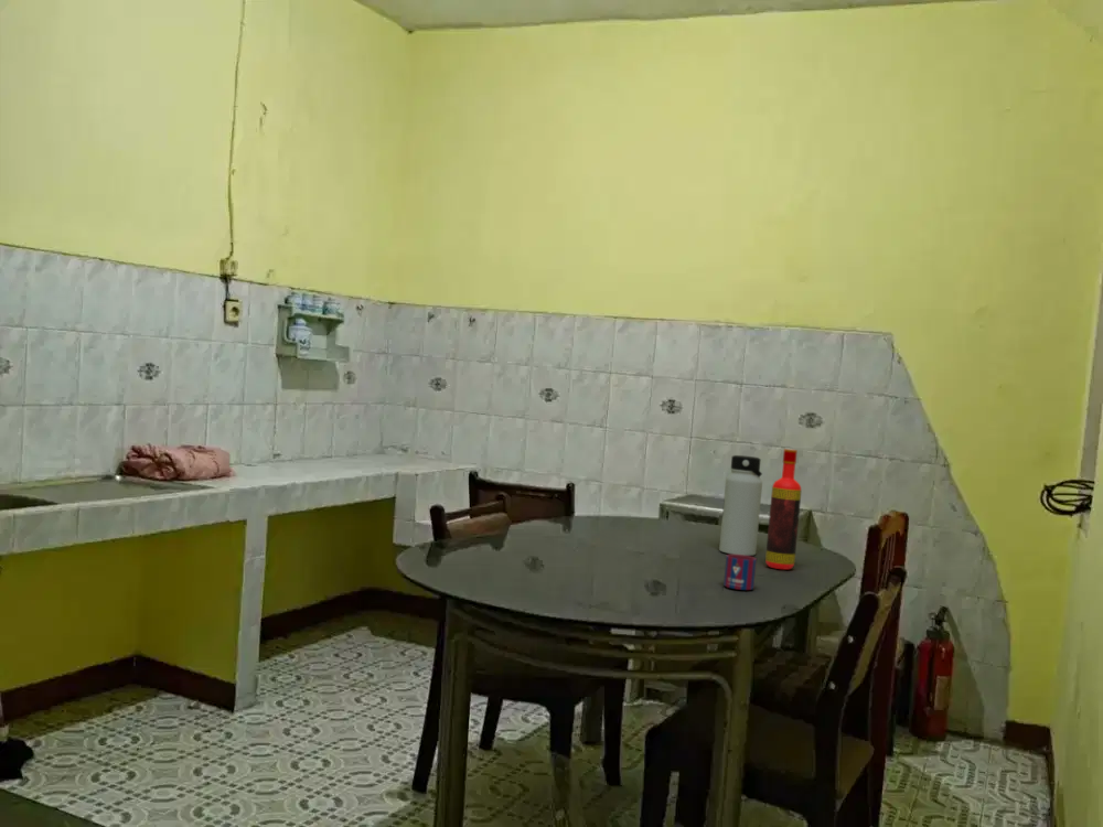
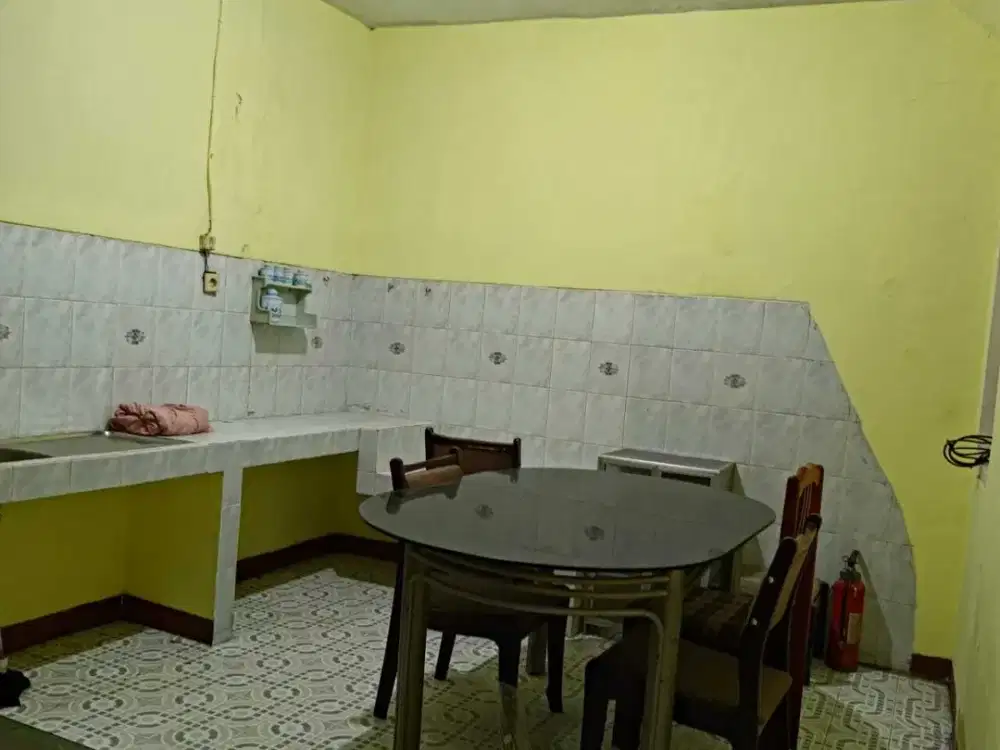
- mug [722,554,758,591]
- water bottle [718,454,763,557]
- bottle [764,448,803,570]
